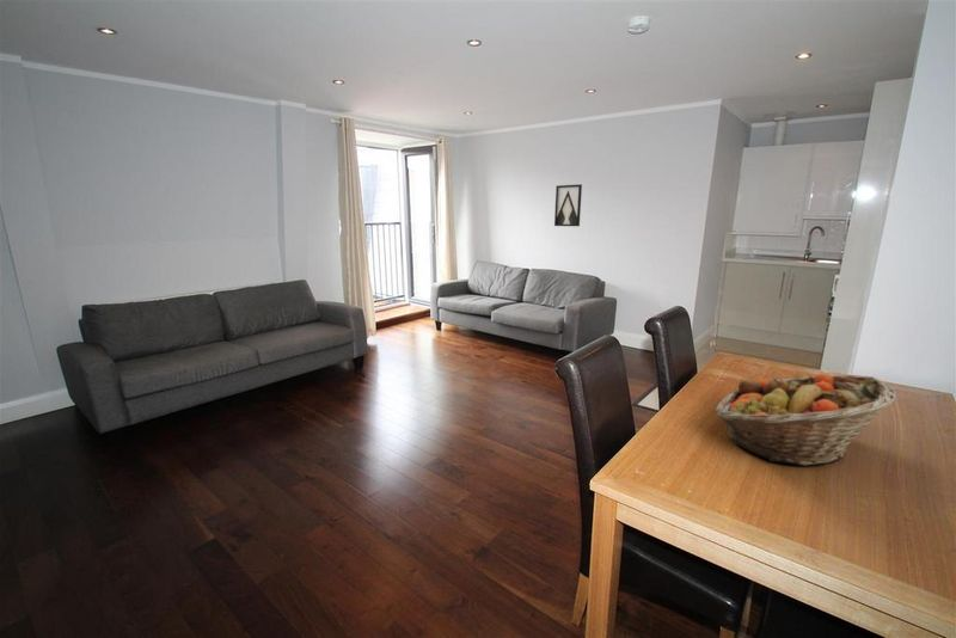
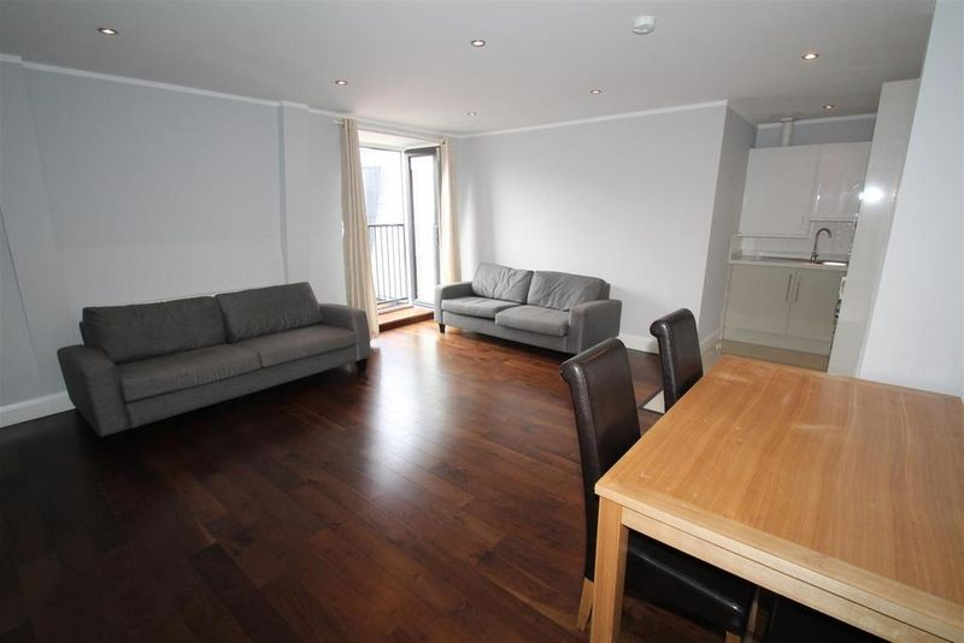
- fruit basket [713,372,897,467]
- wall art [553,183,583,227]
